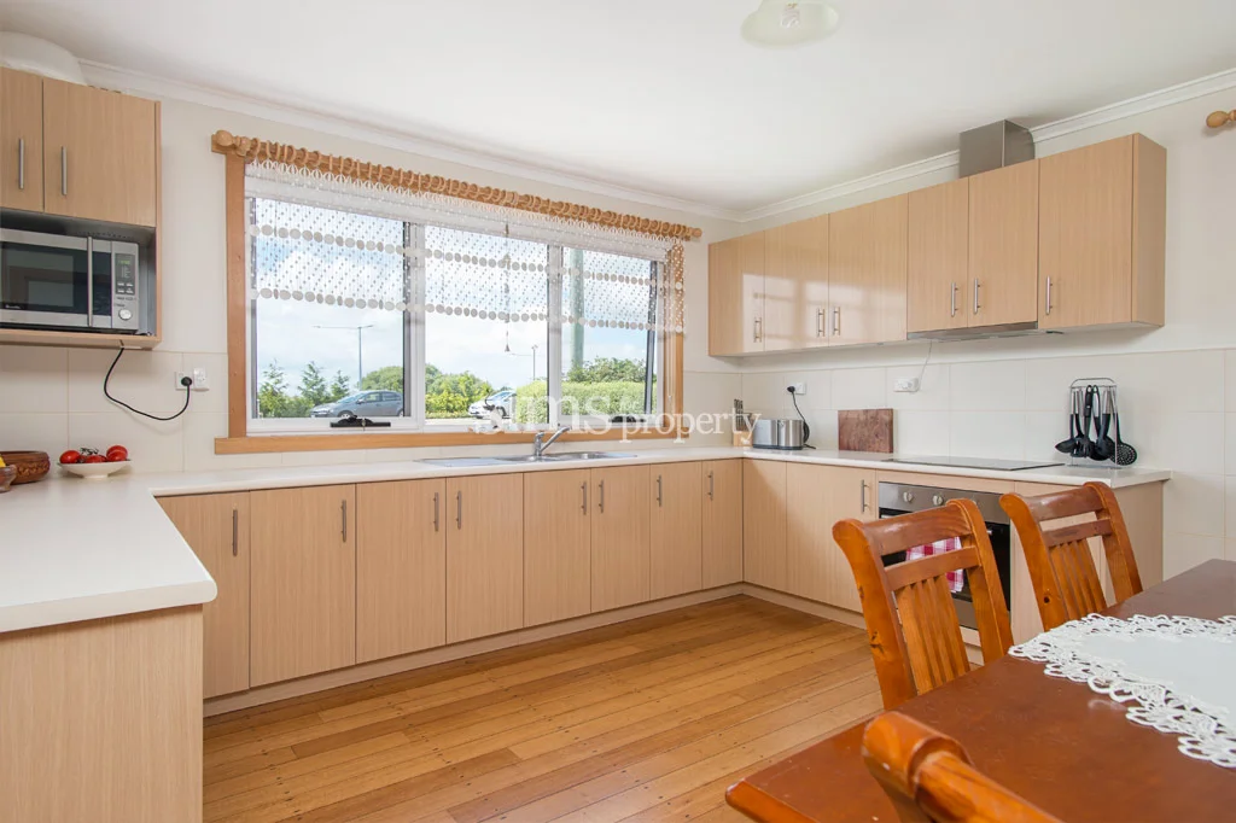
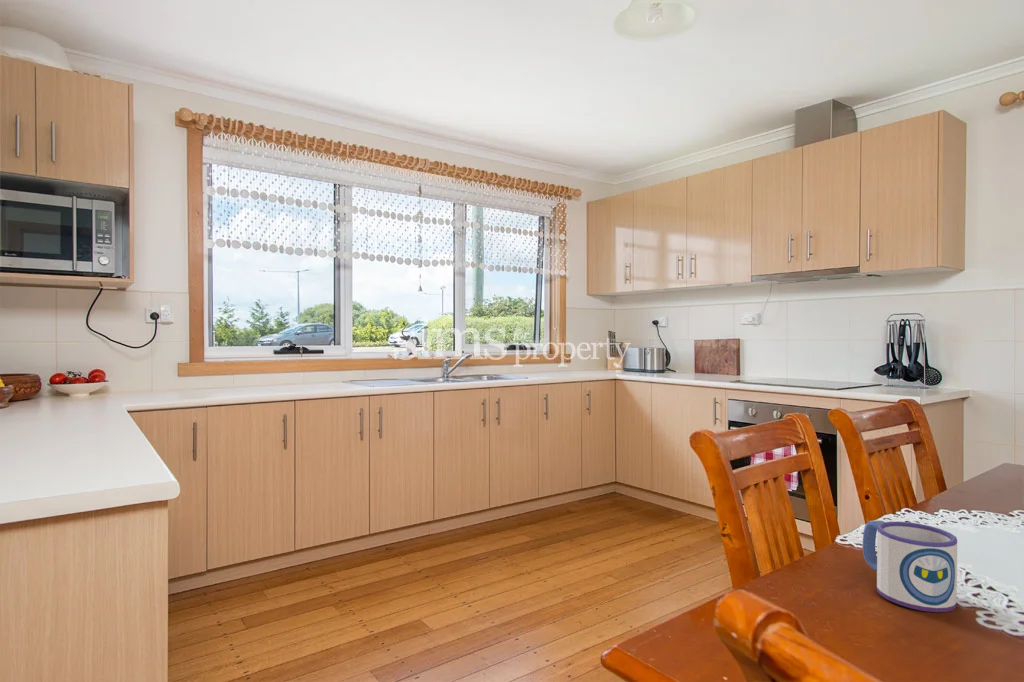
+ mug [862,520,958,613]
